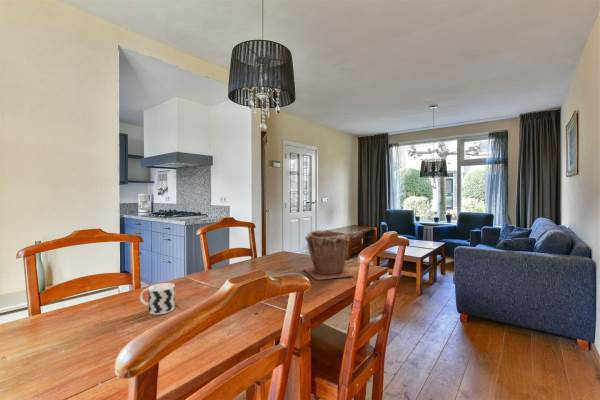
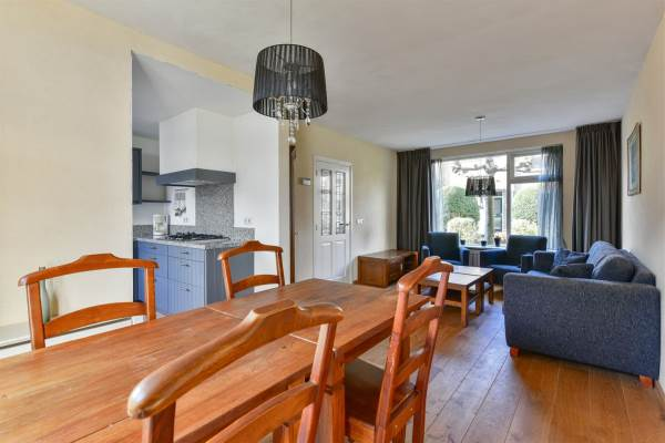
- cup [139,282,176,316]
- plant pot [302,229,355,281]
